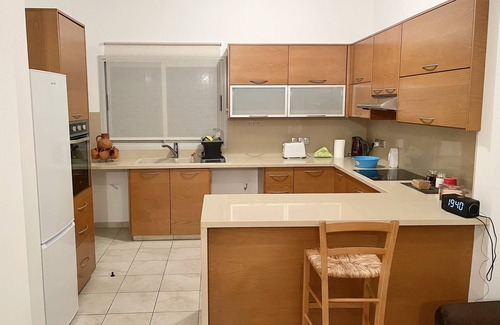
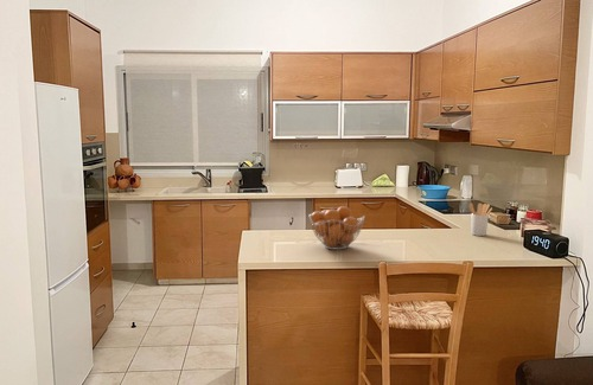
+ fruit basket [308,205,365,251]
+ utensil holder [468,203,493,237]
